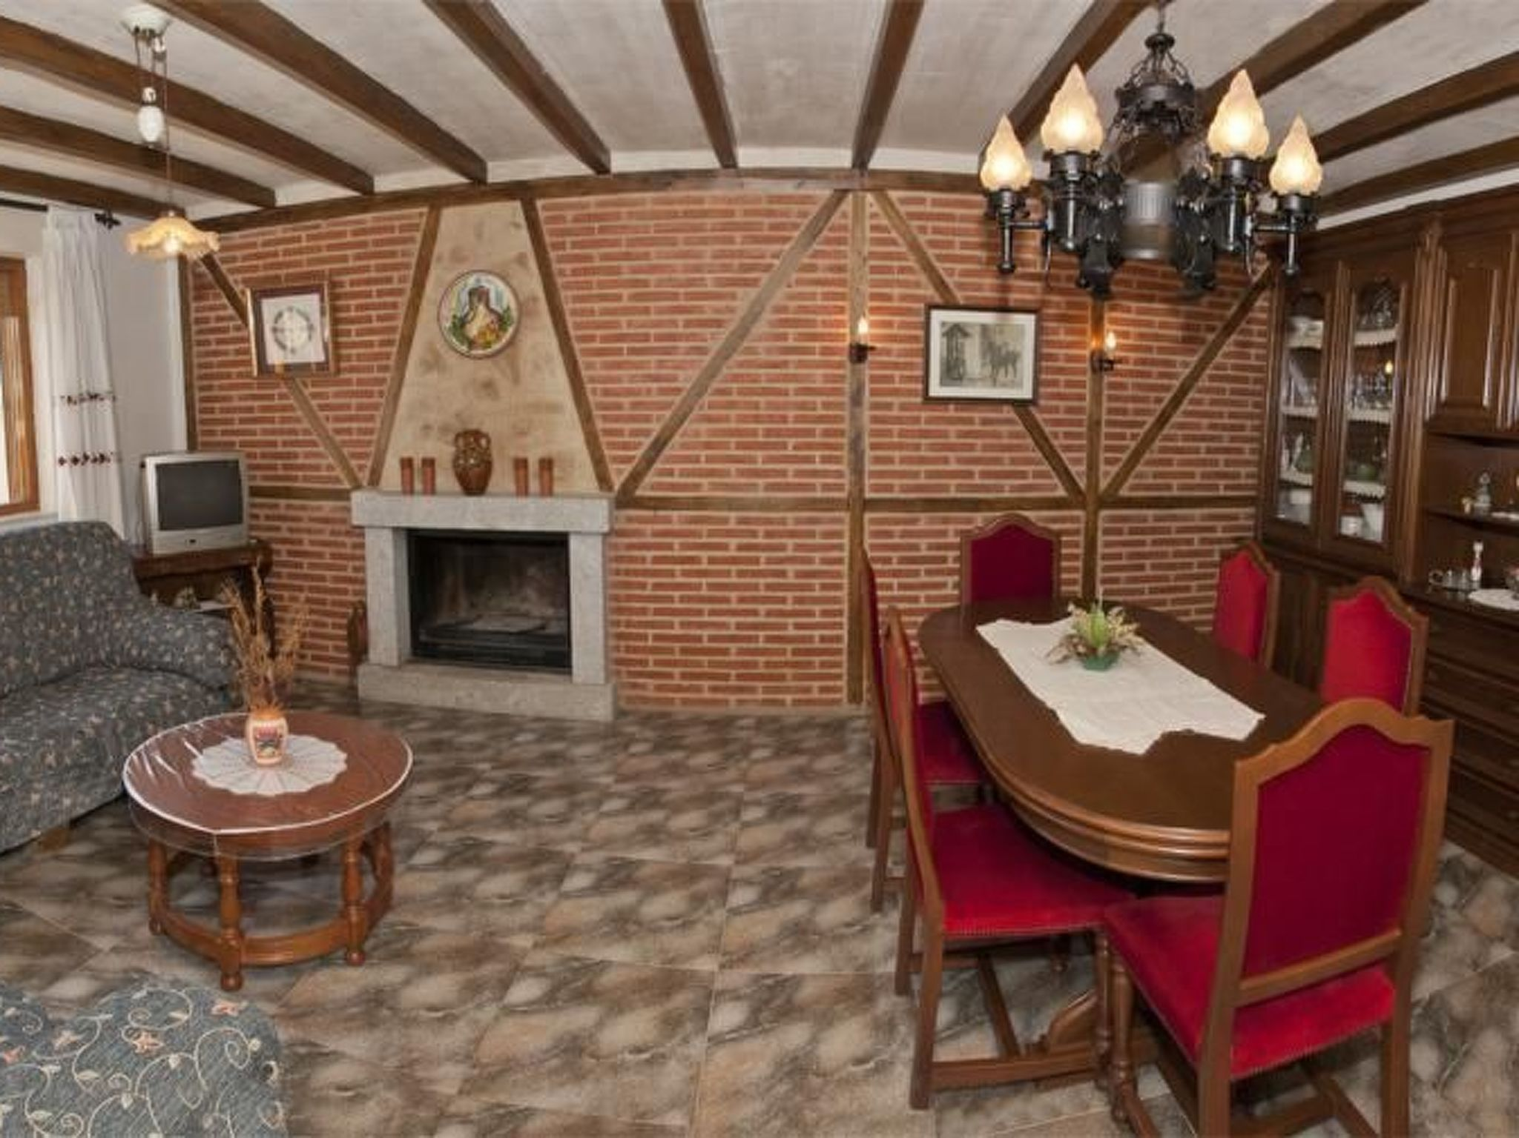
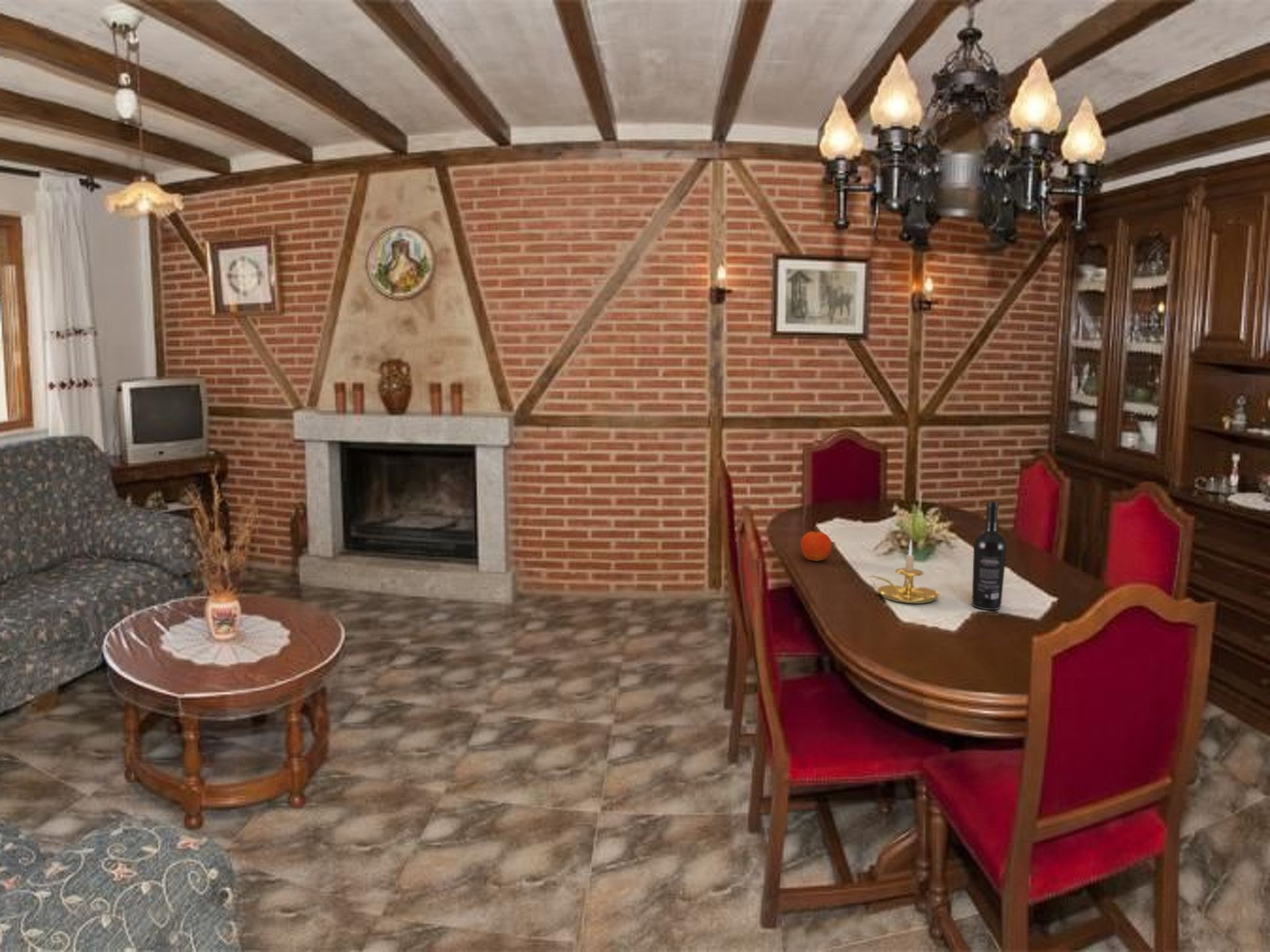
+ candle holder [868,539,940,604]
+ wine bottle [971,501,1007,610]
+ fruit [801,531,832,562]
